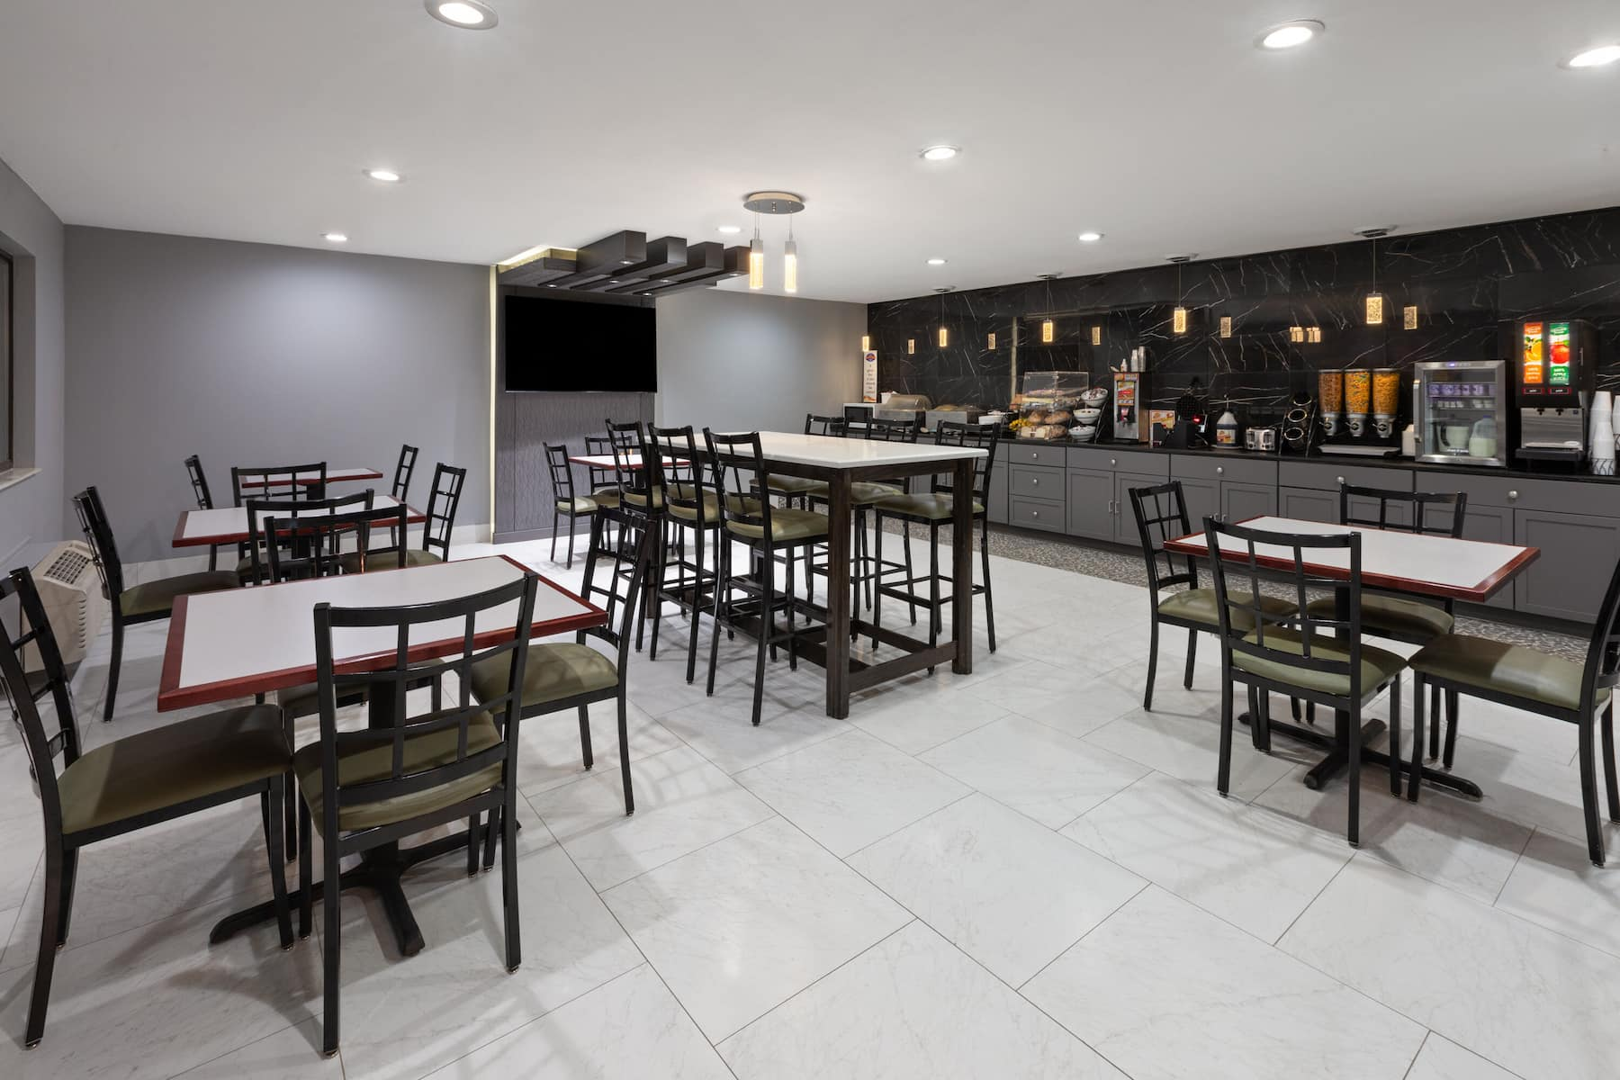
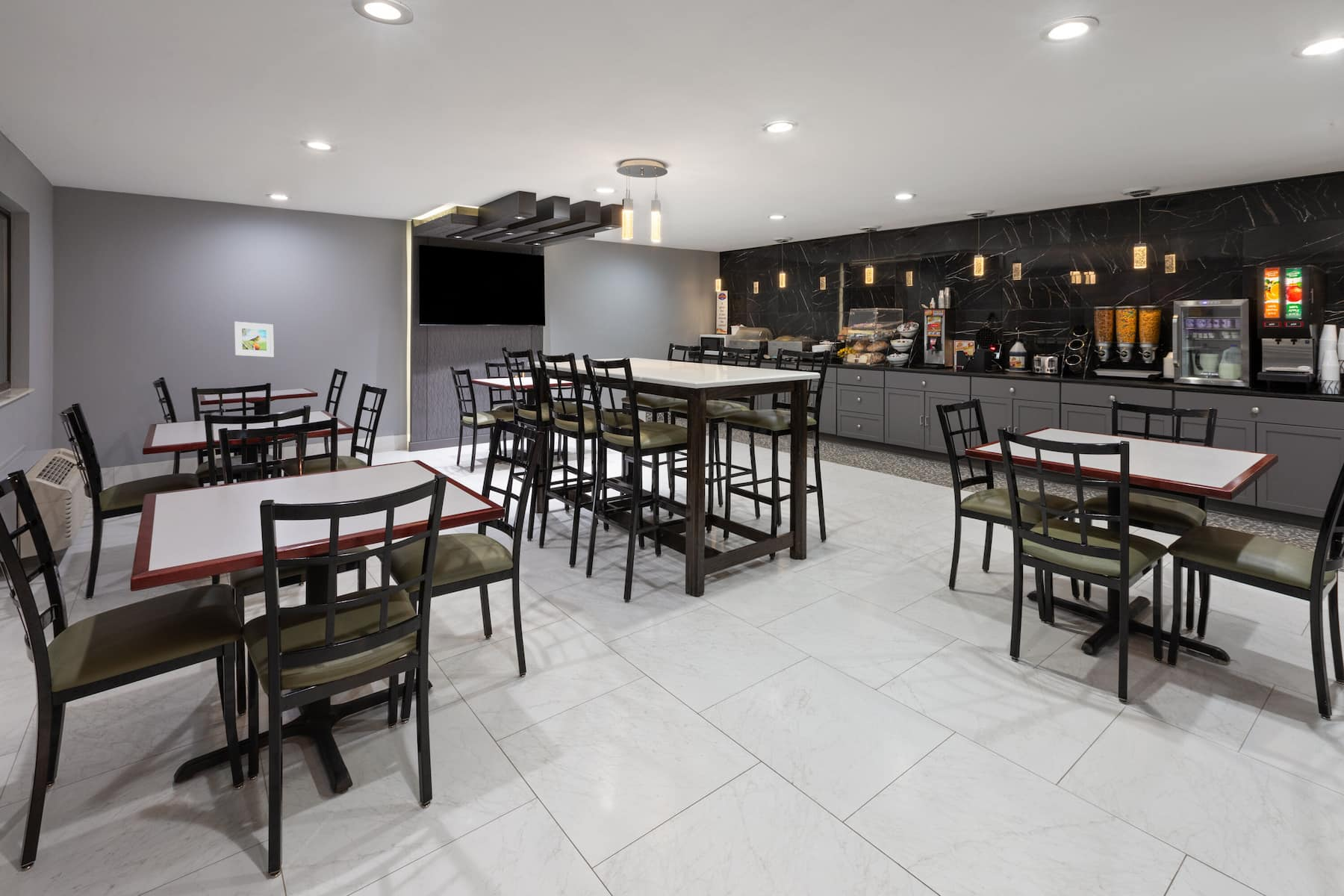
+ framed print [234,321,275,358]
